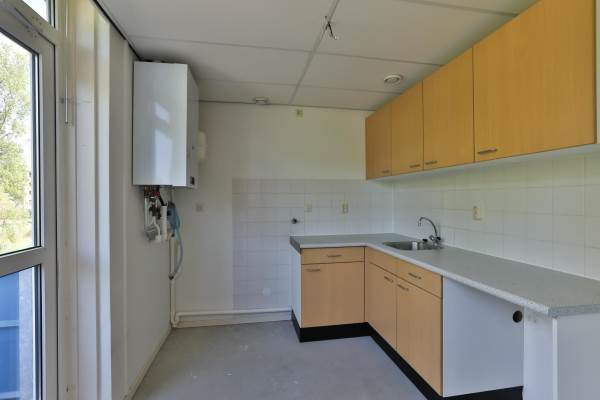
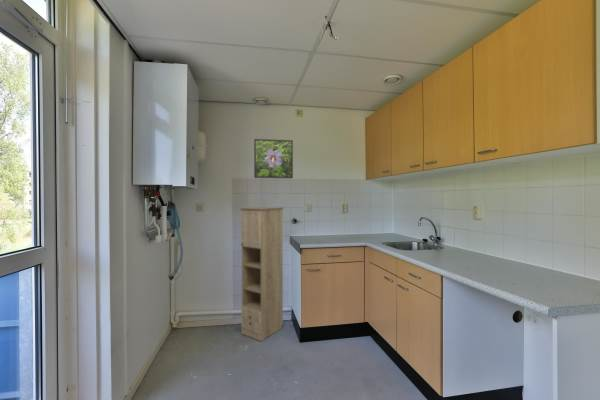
+ storage cabinet [238,206,285,342]
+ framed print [253,138,294,179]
